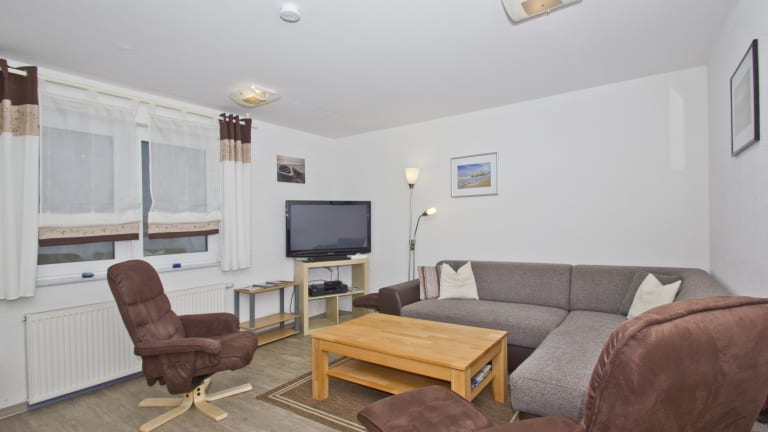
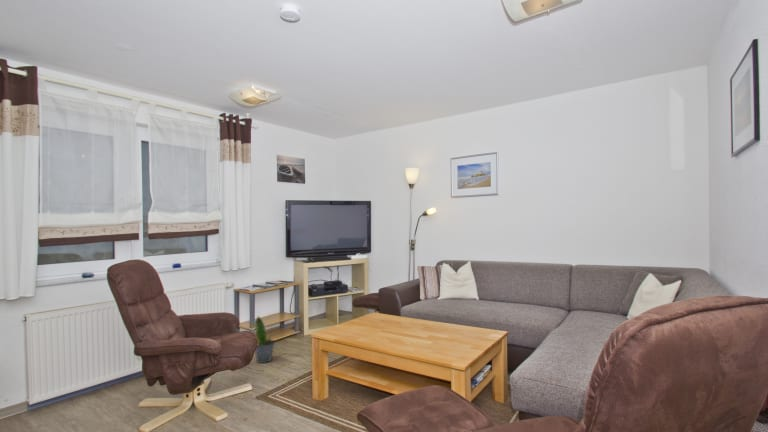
+ potted plant [254,315,276,364]
